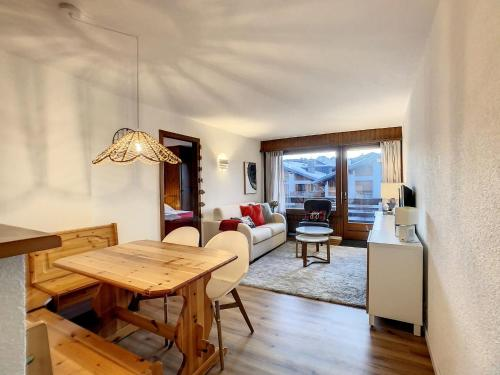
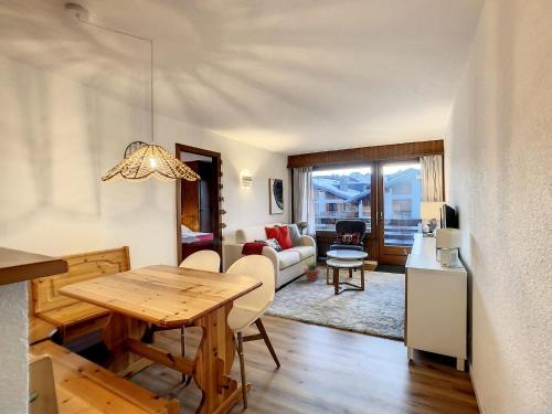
+ potted plant [299,259,321,283]
